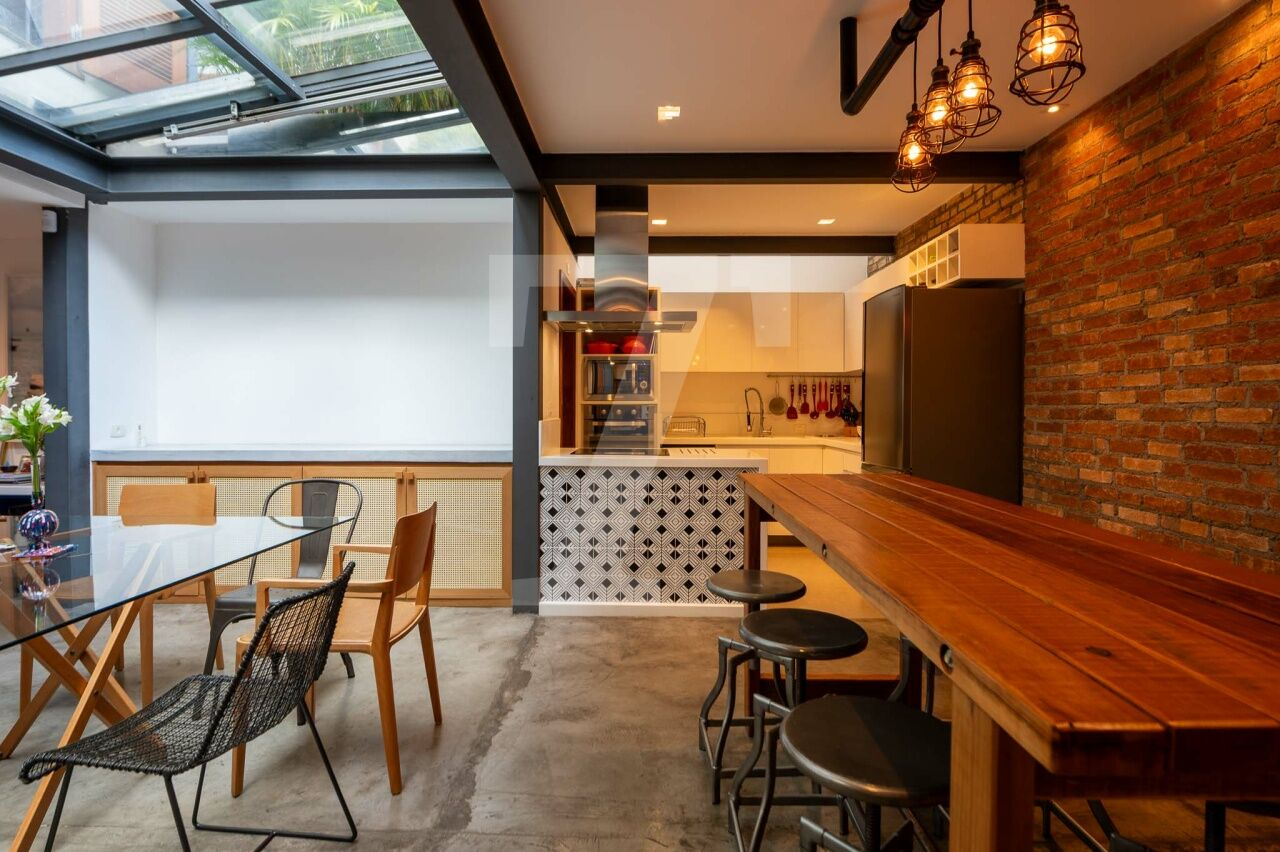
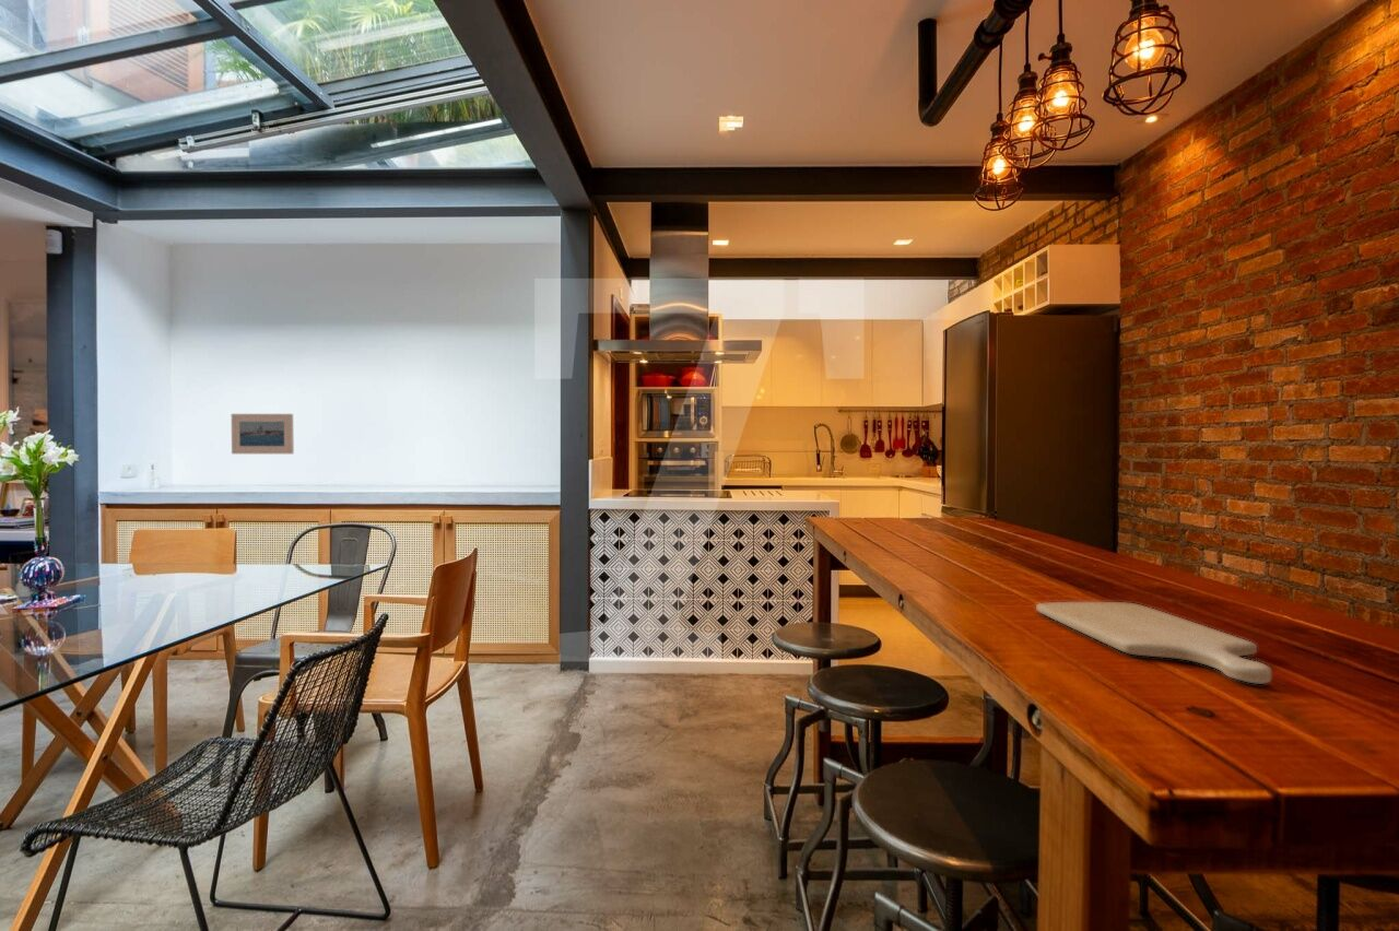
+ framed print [231,413,295,455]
+ chopping board [1035,601,1272,685]
